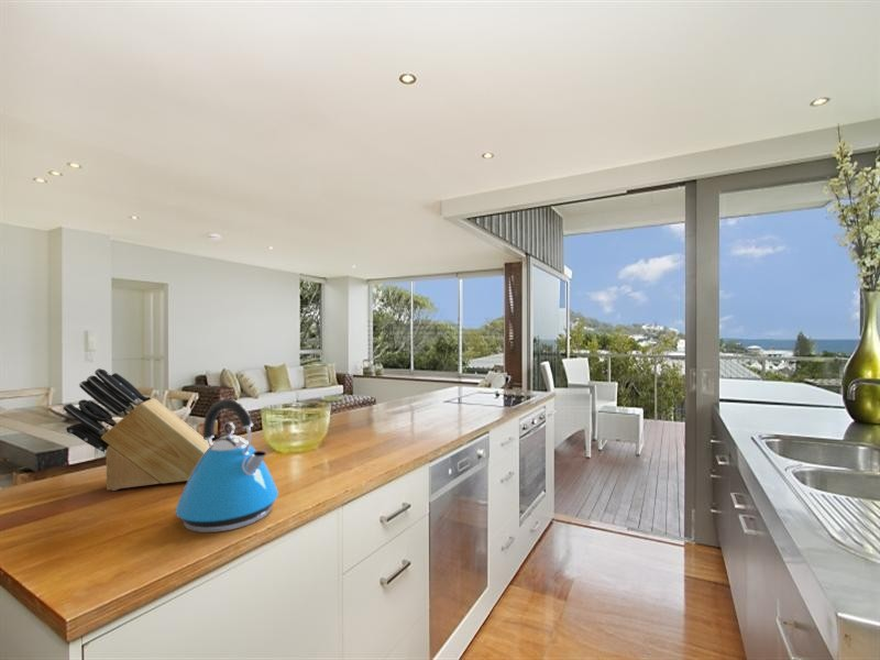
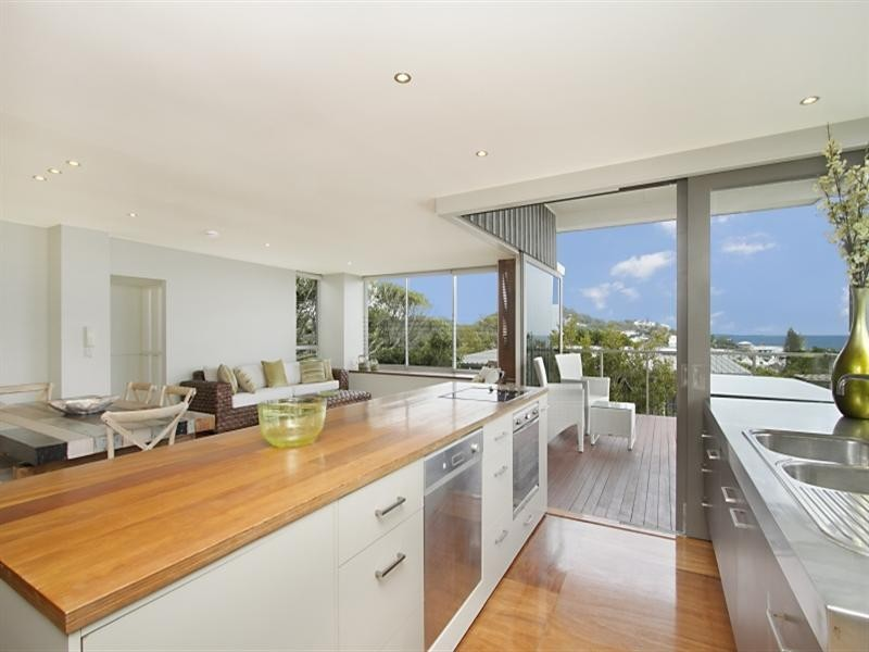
- kettle [174,398,279,534]
- knife block [62,367,210,492]
